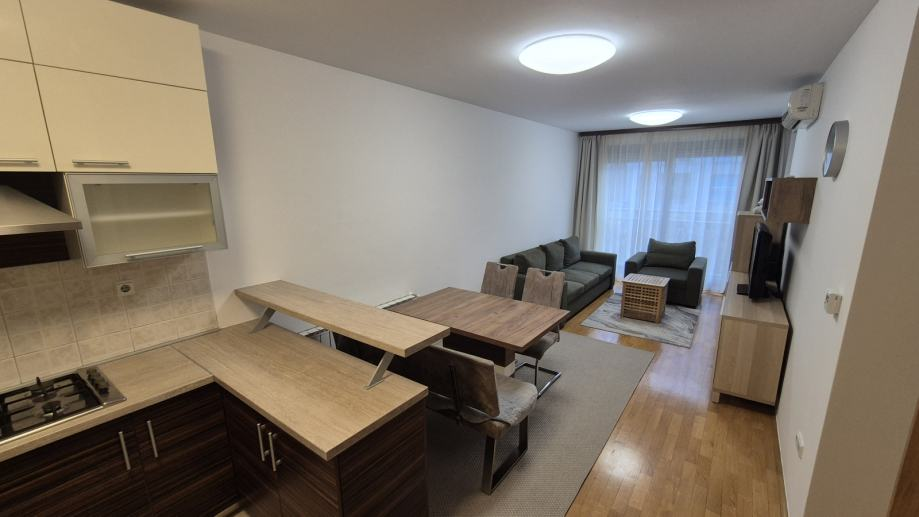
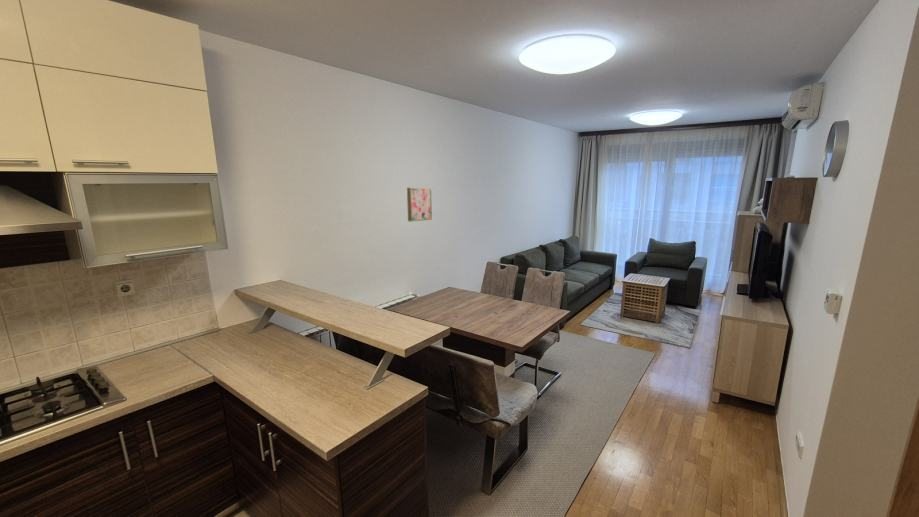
+ wall art [406,187,433,222]
